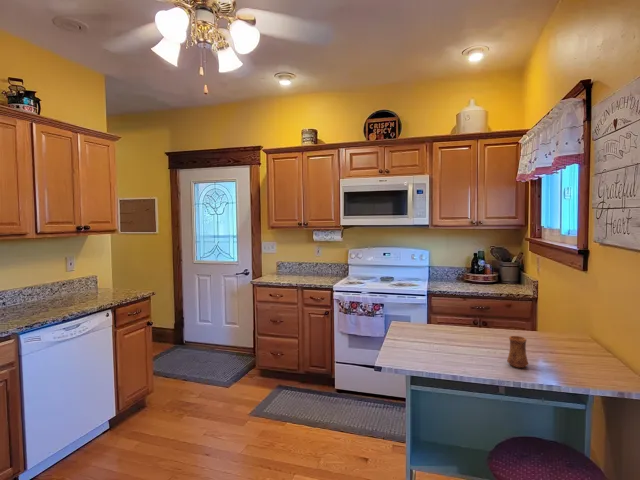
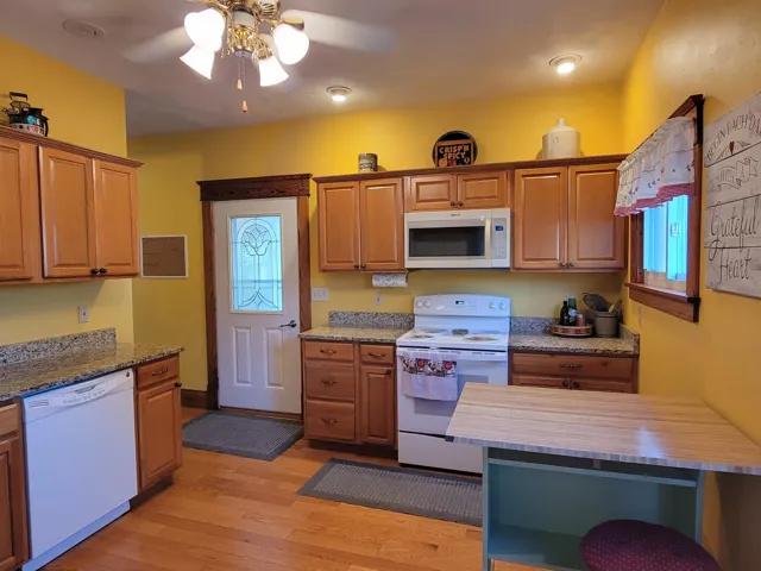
- cup [506,335,529,369]
